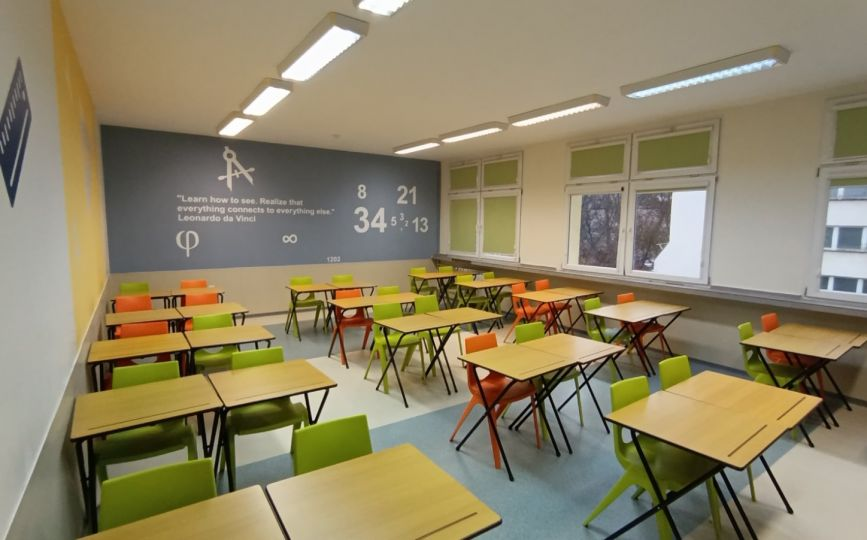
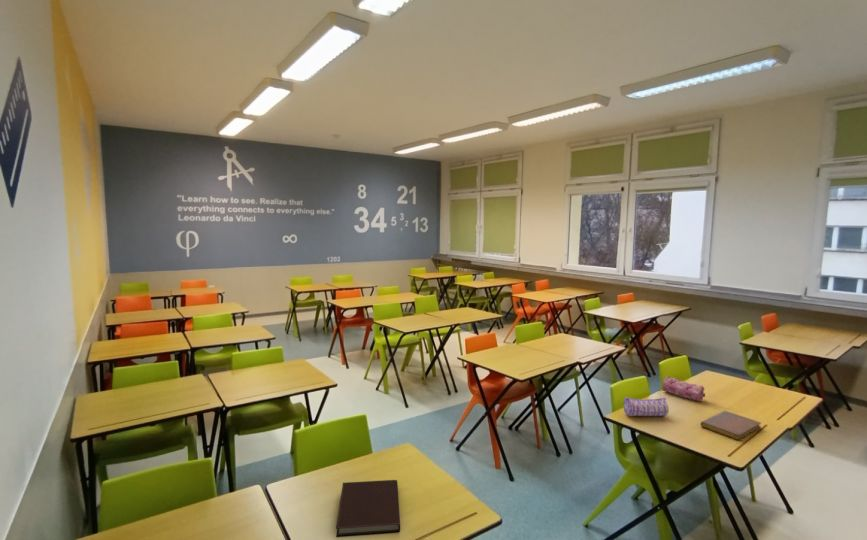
+ pencil case [622,396,670,417]
+ notebook [700,410,762,441]
+ pencil case [662,376,706,402]
+ notebook [335,479,401,538]
